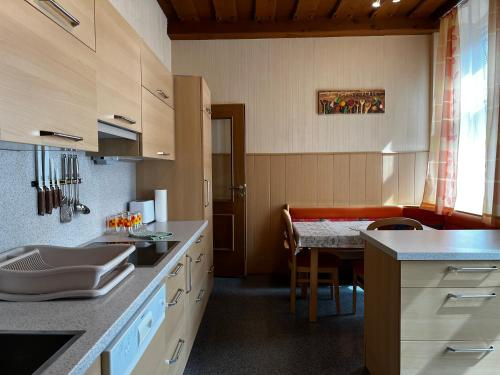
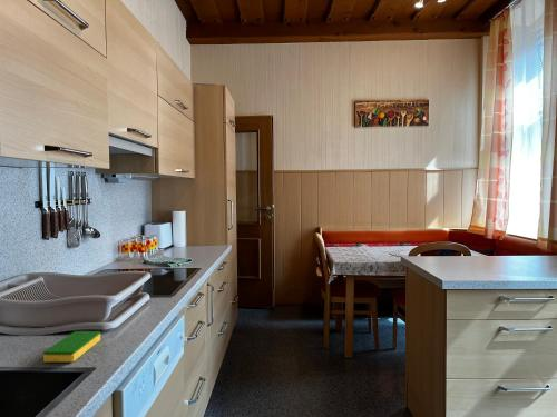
+ dish sponge [42,330,101,363]
